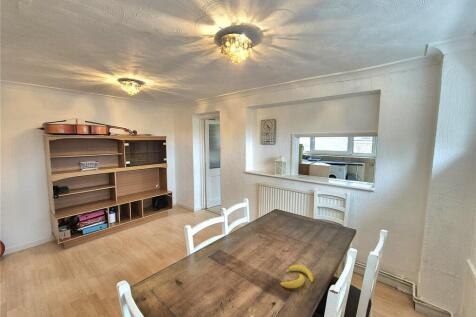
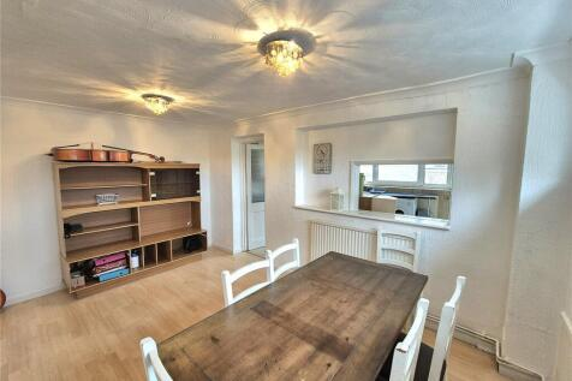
- banana [279,264,314,289]
